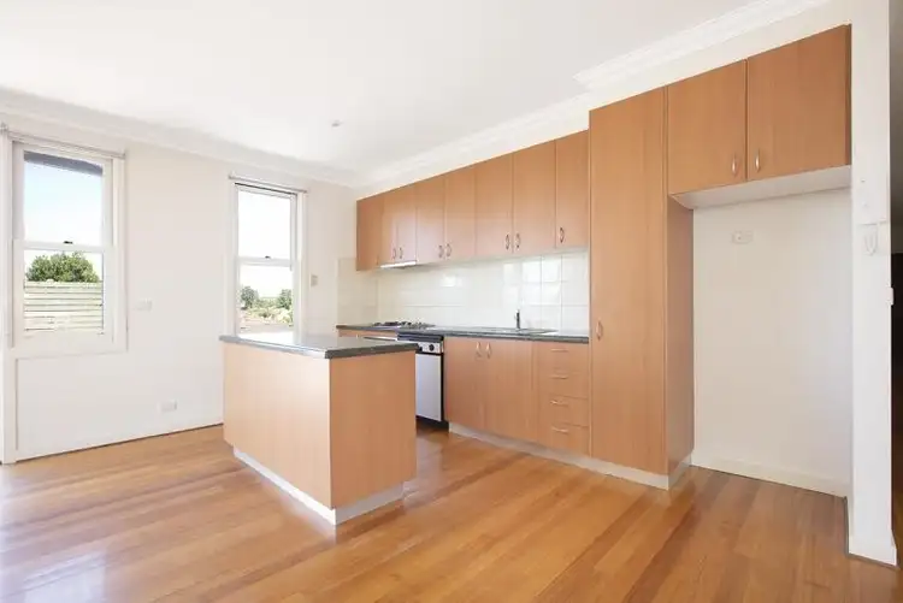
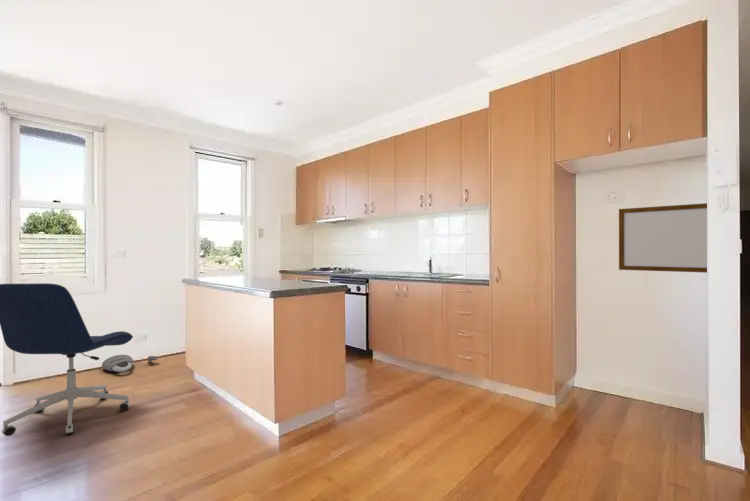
+ office chair [0,282,134,437]
+ padlock [101,354,159,373]
+ writing board [618,202,708,274]
